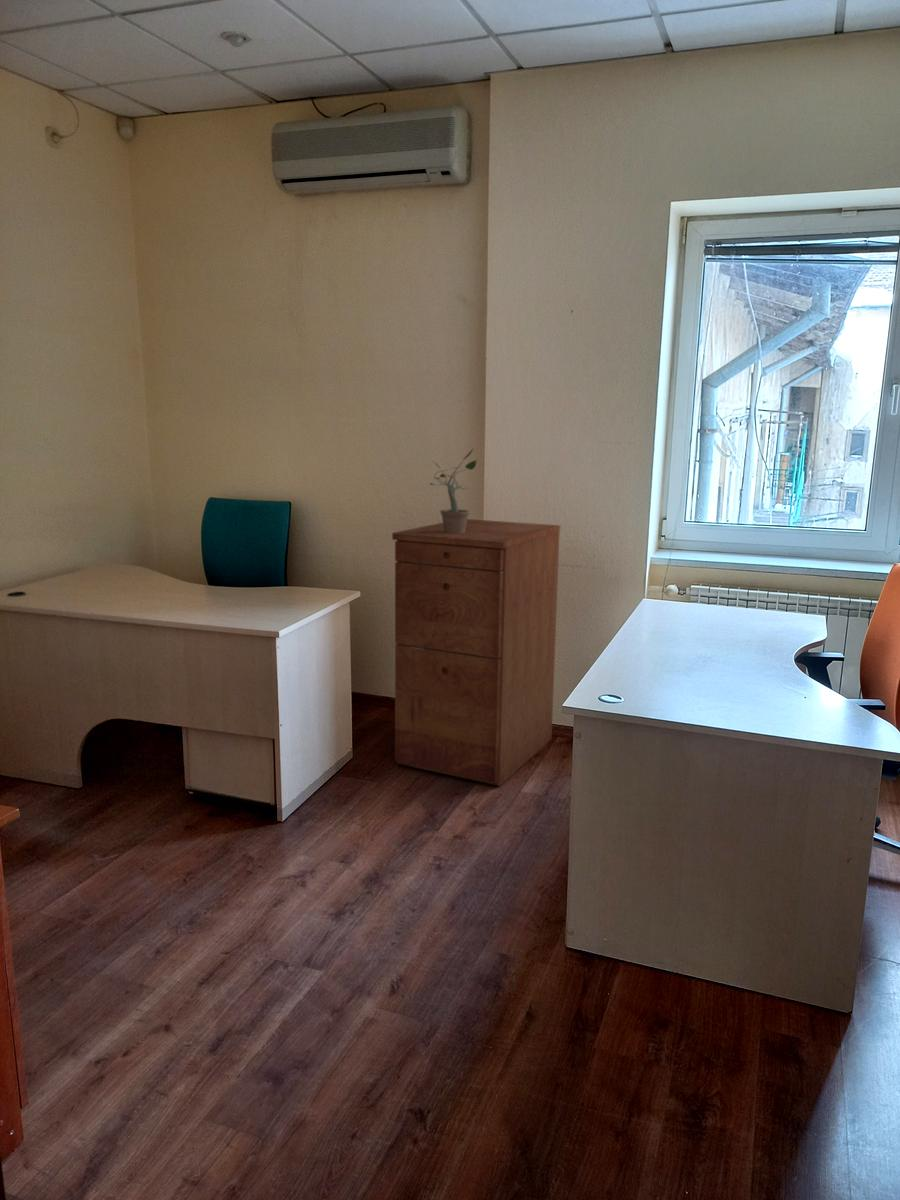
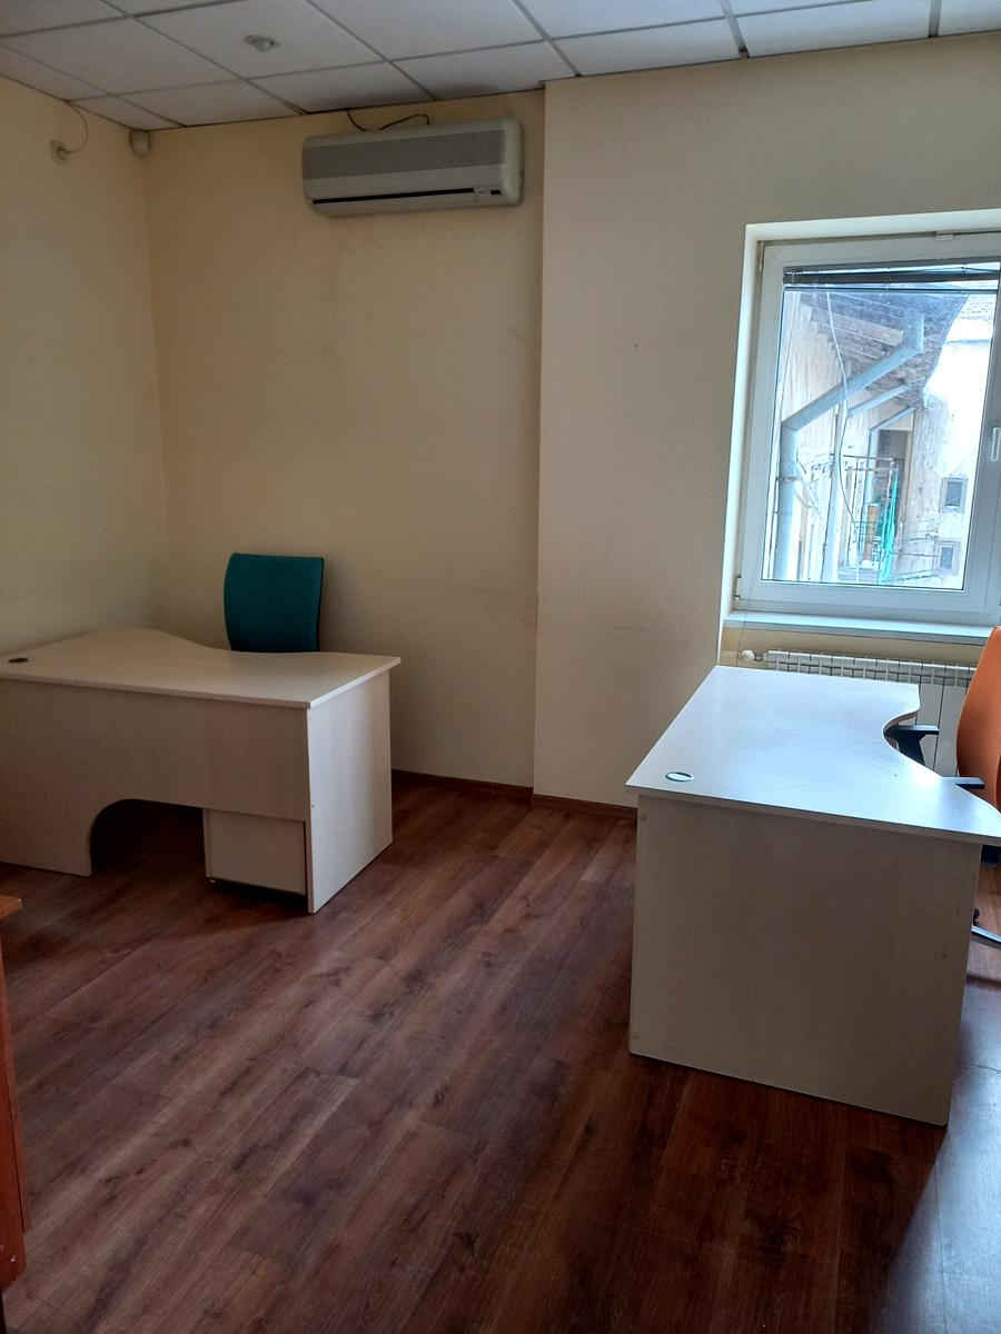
- potted plant [429,447,478,533]
- filing cabinet [391,518,561,787]
